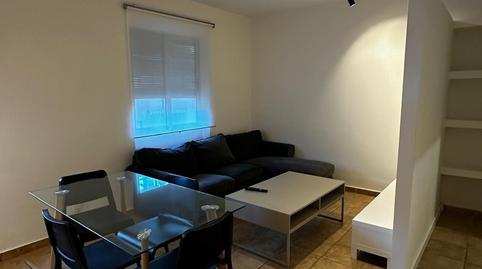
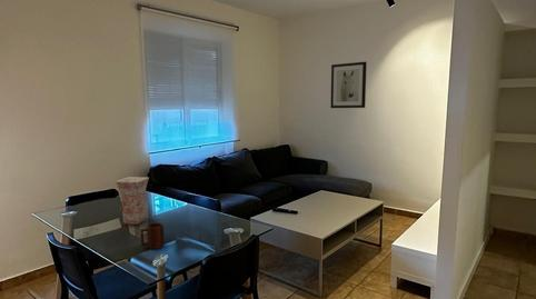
+ mug [139,222,166,250]
+ wall art [329,60,368,109]
+ vase [115,176,150,226]
